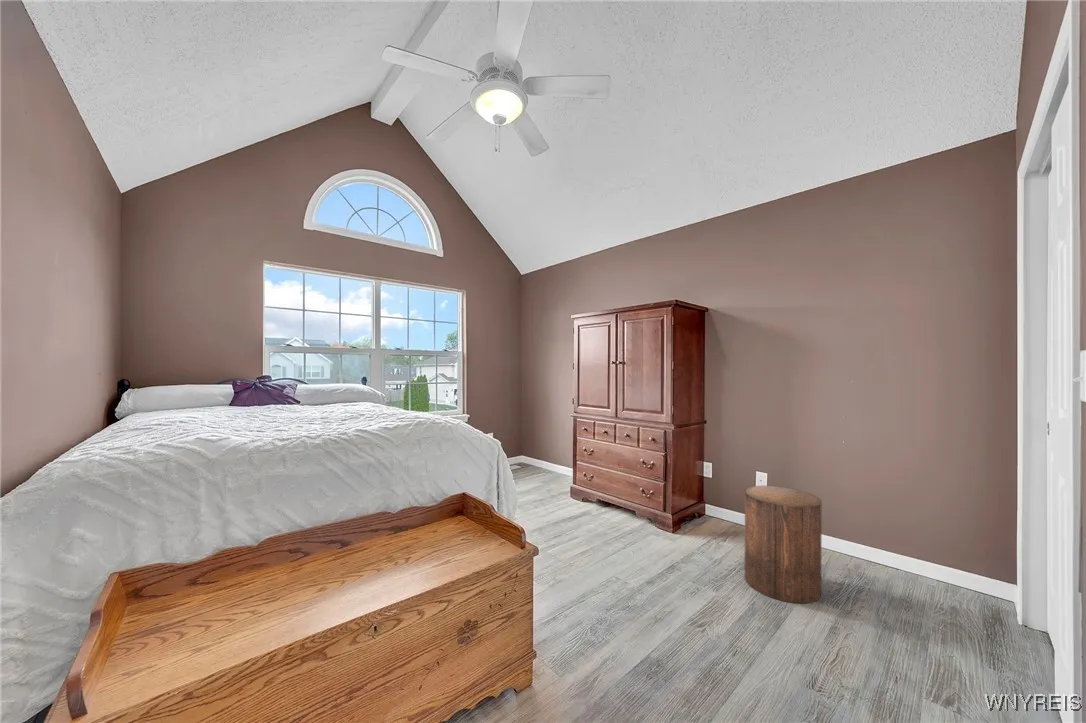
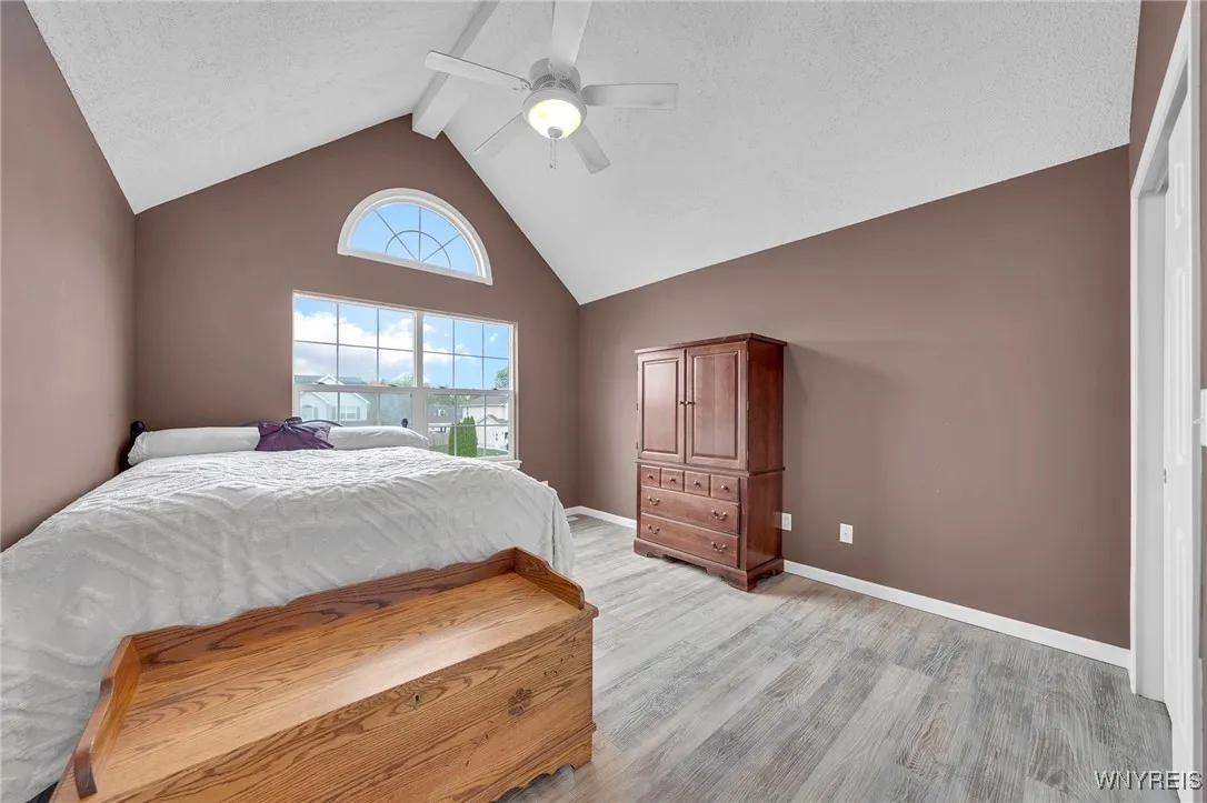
- stool [744,485,823,604]
